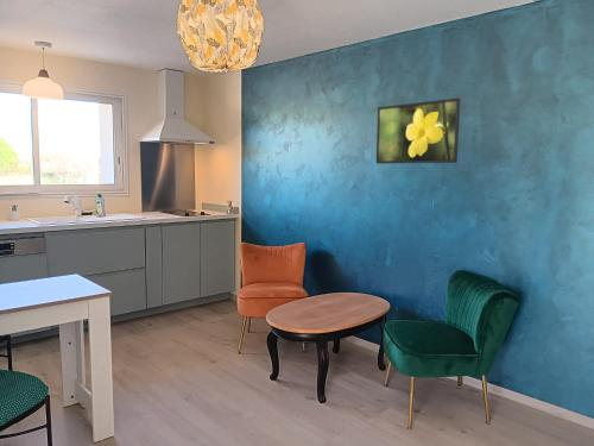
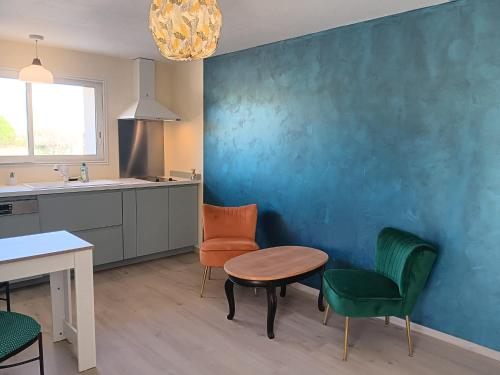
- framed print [375,98,461,164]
